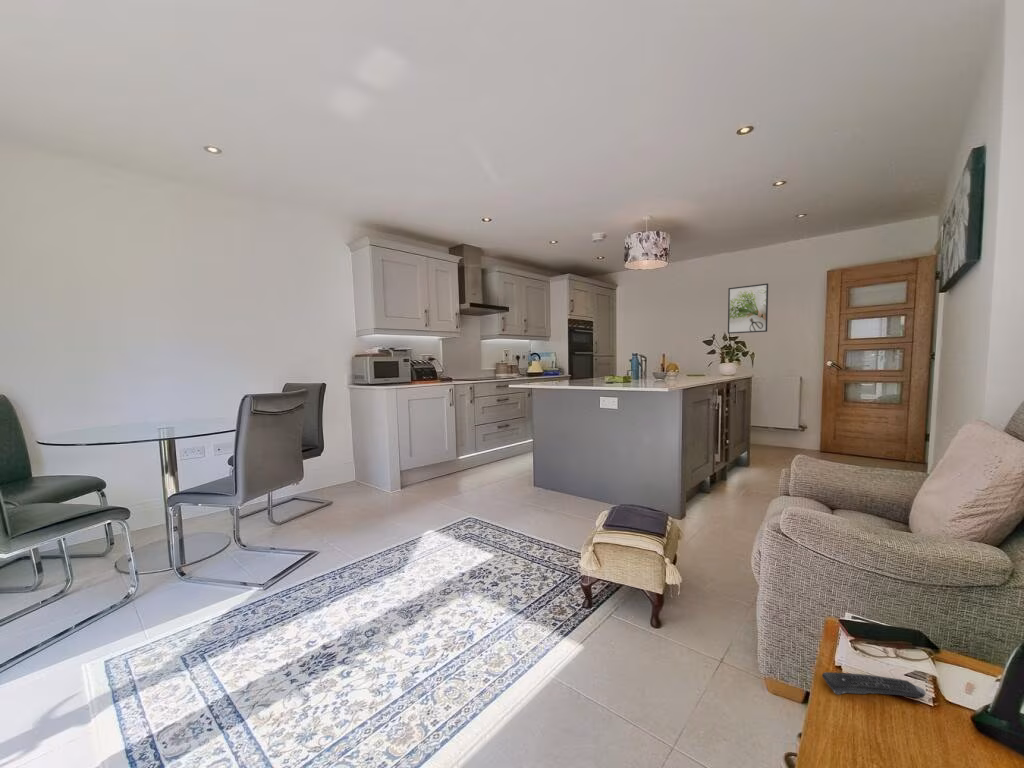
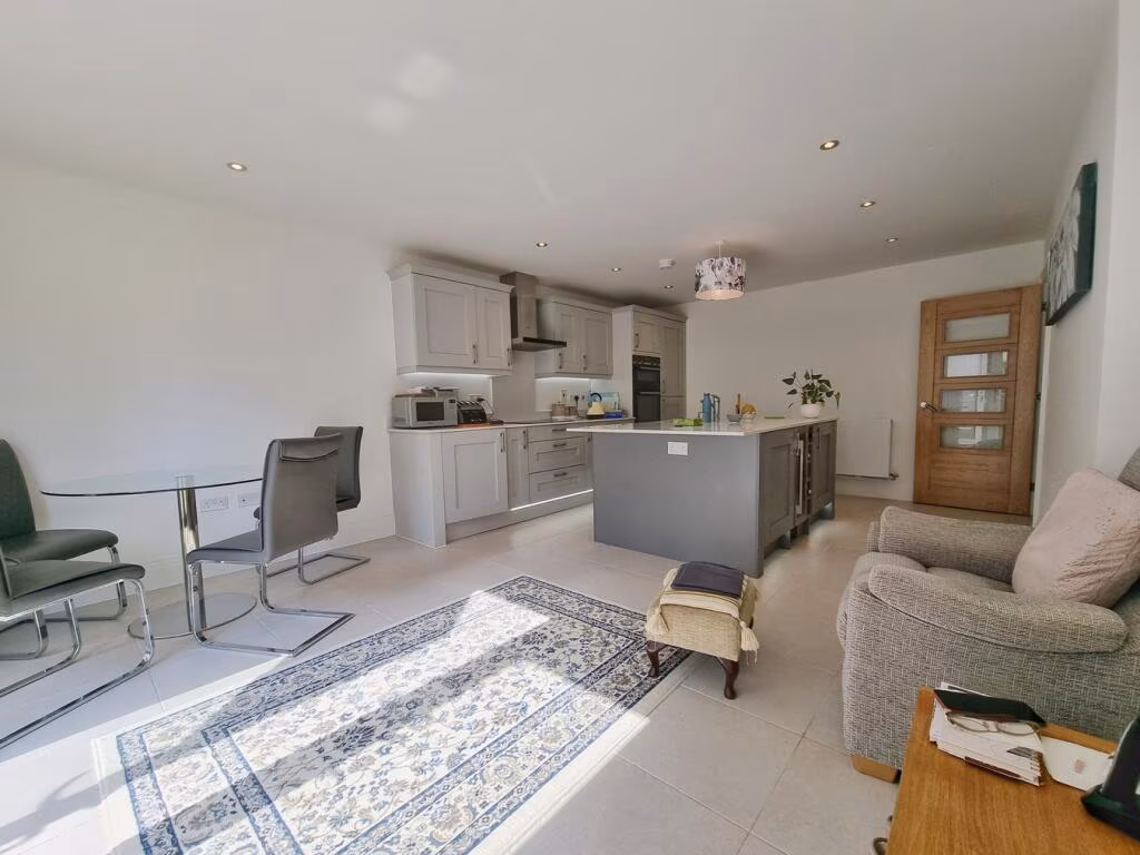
- remote control [821,671,927,699]
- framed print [727,283,769,335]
